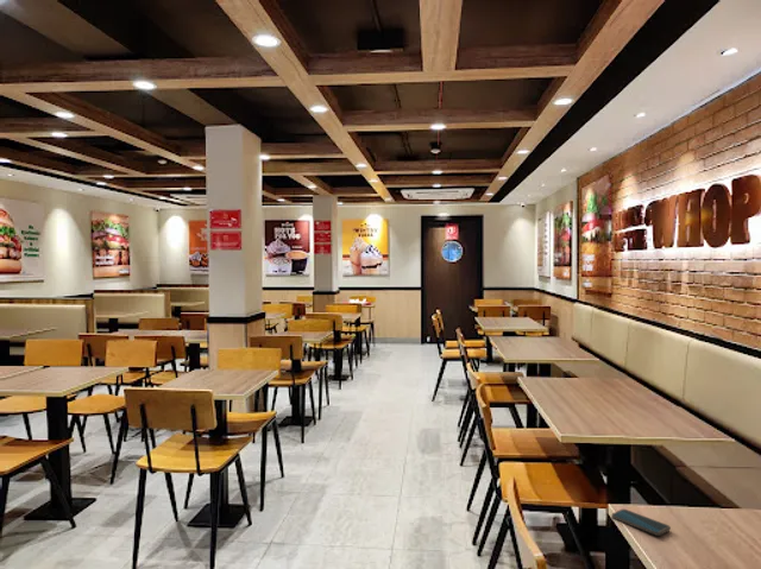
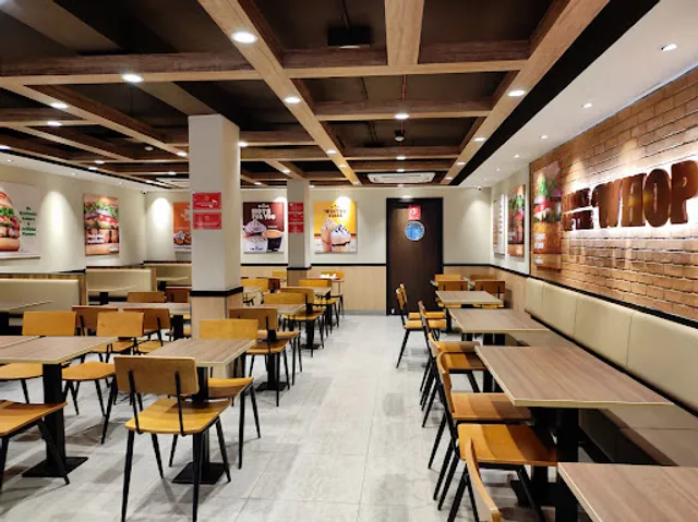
- smartphone [610,508,672,537]
